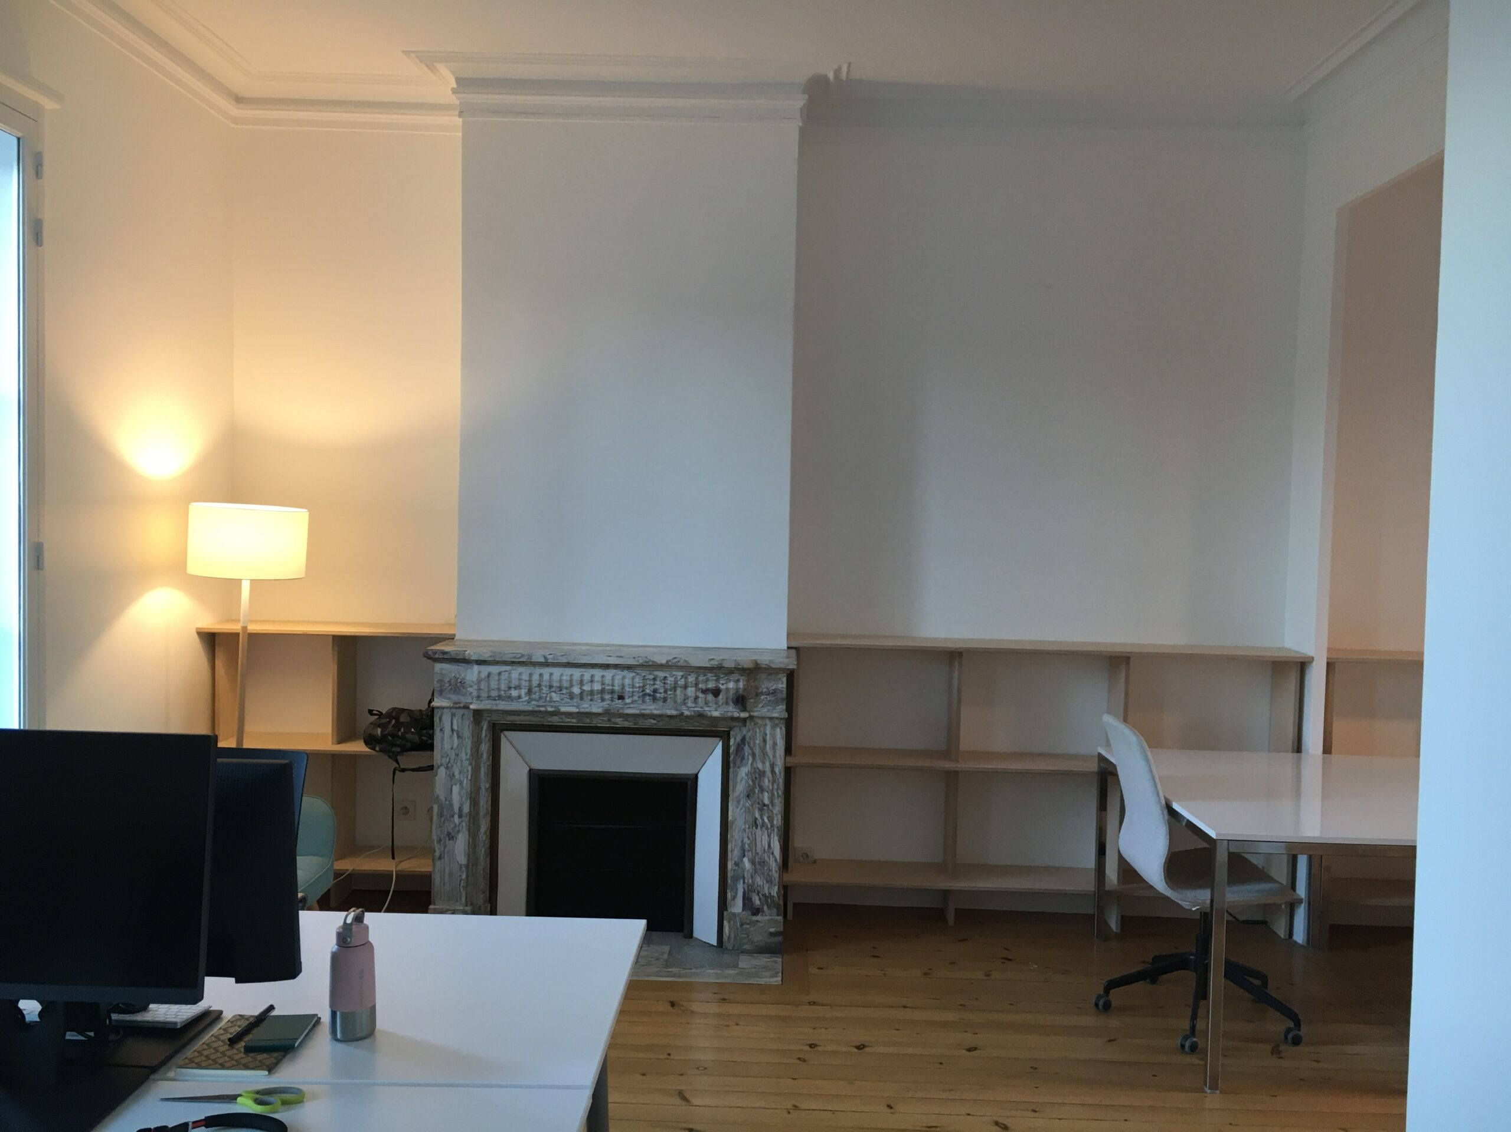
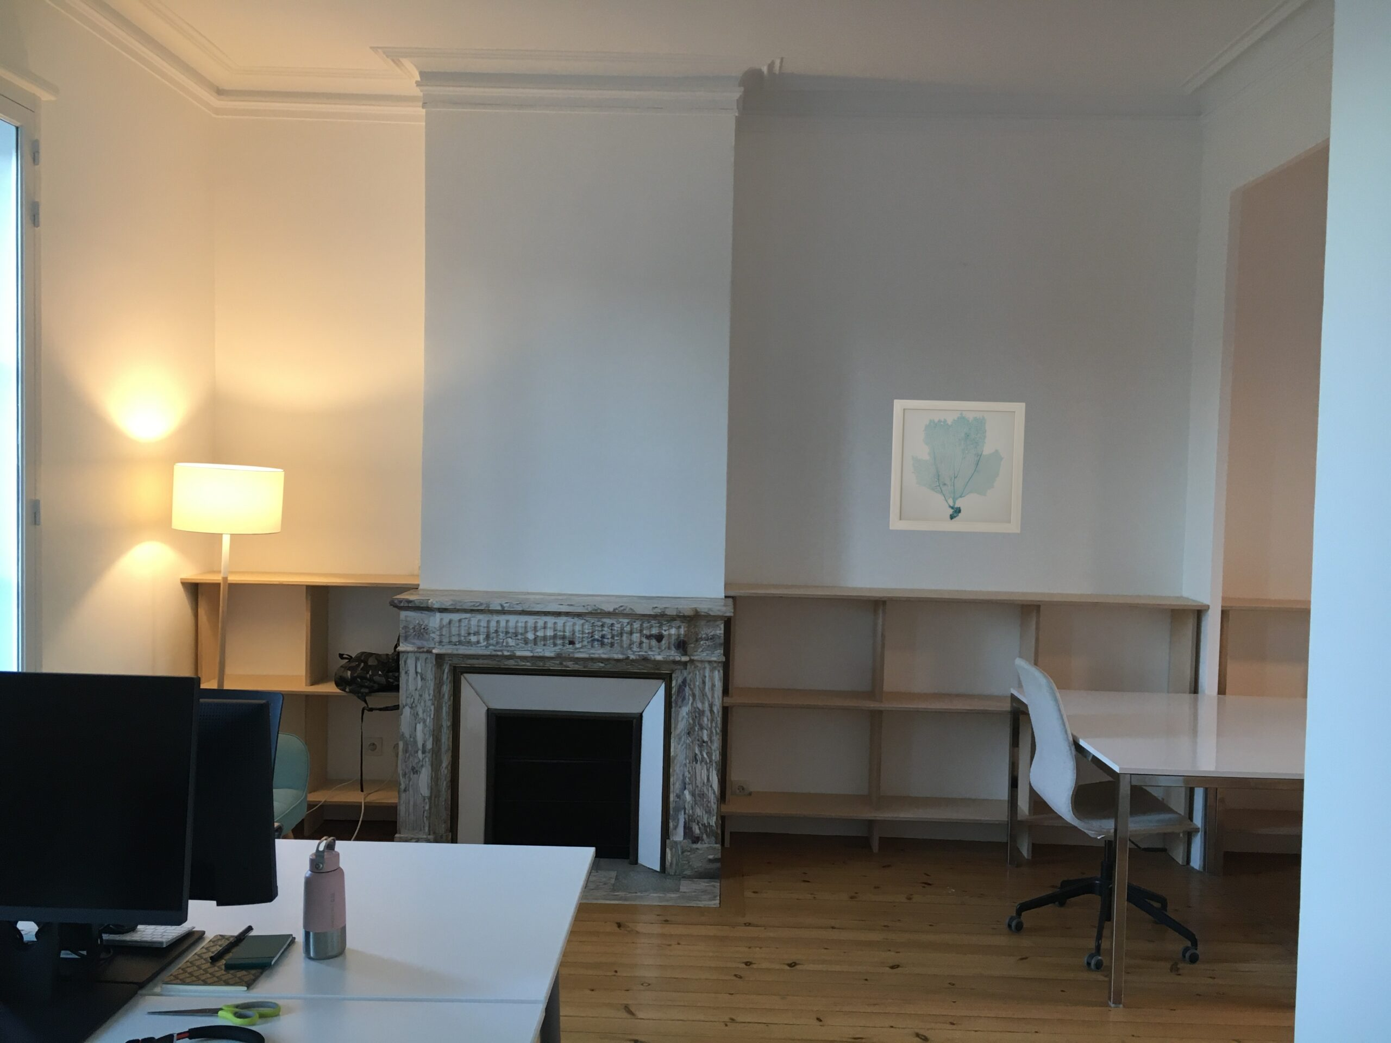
+ wall art [889,399,1026,534]
